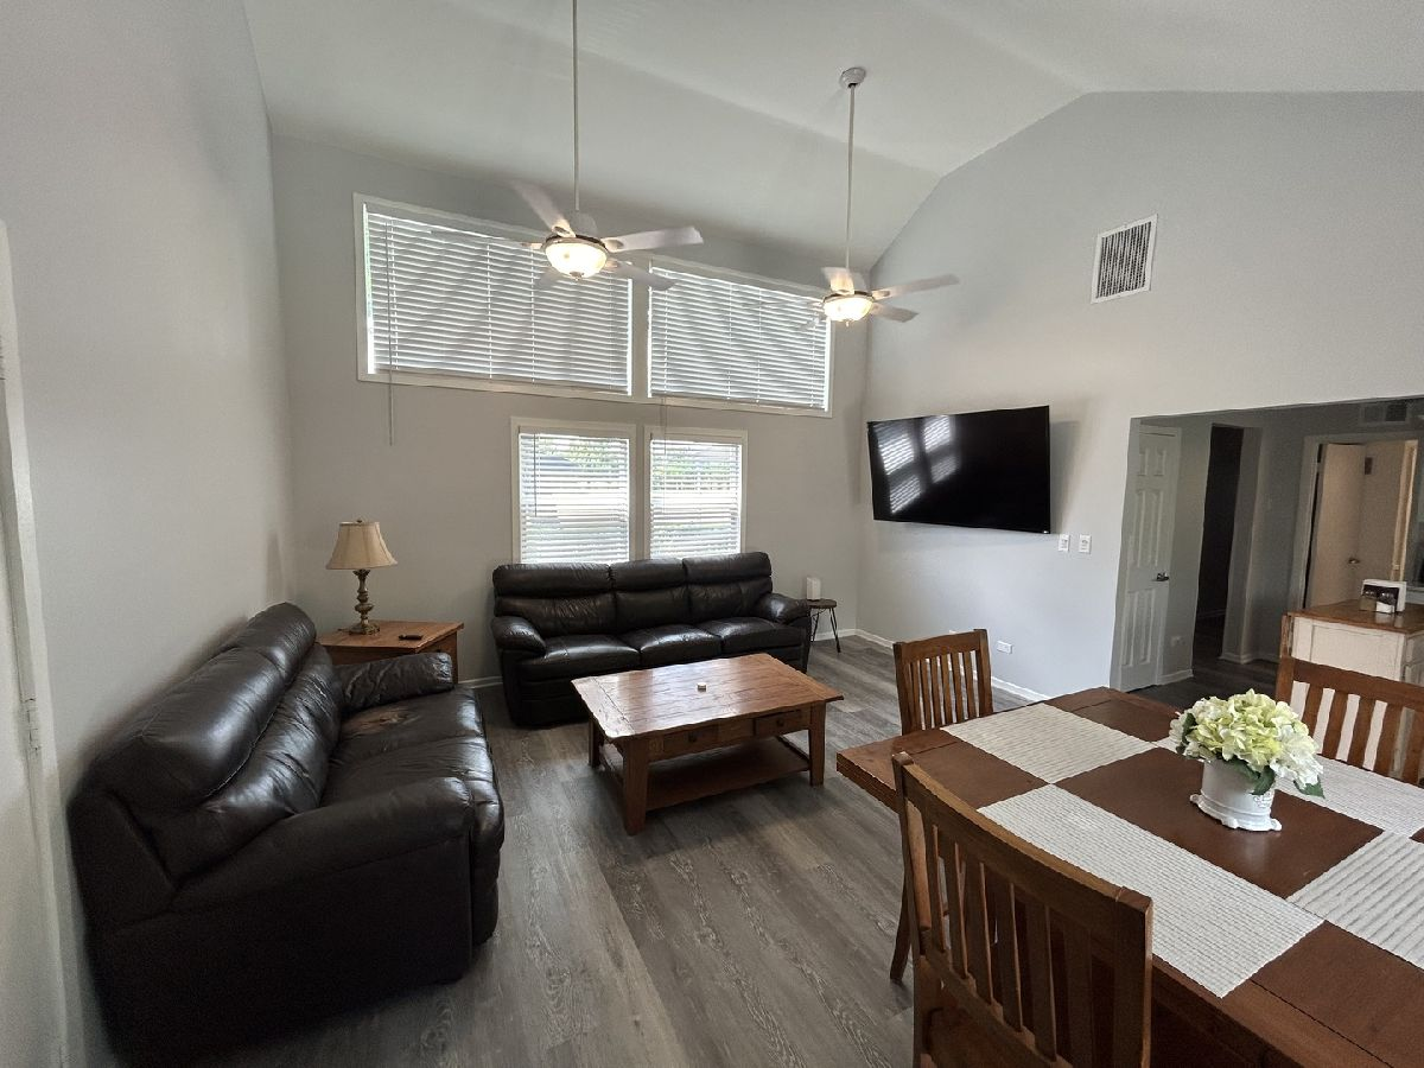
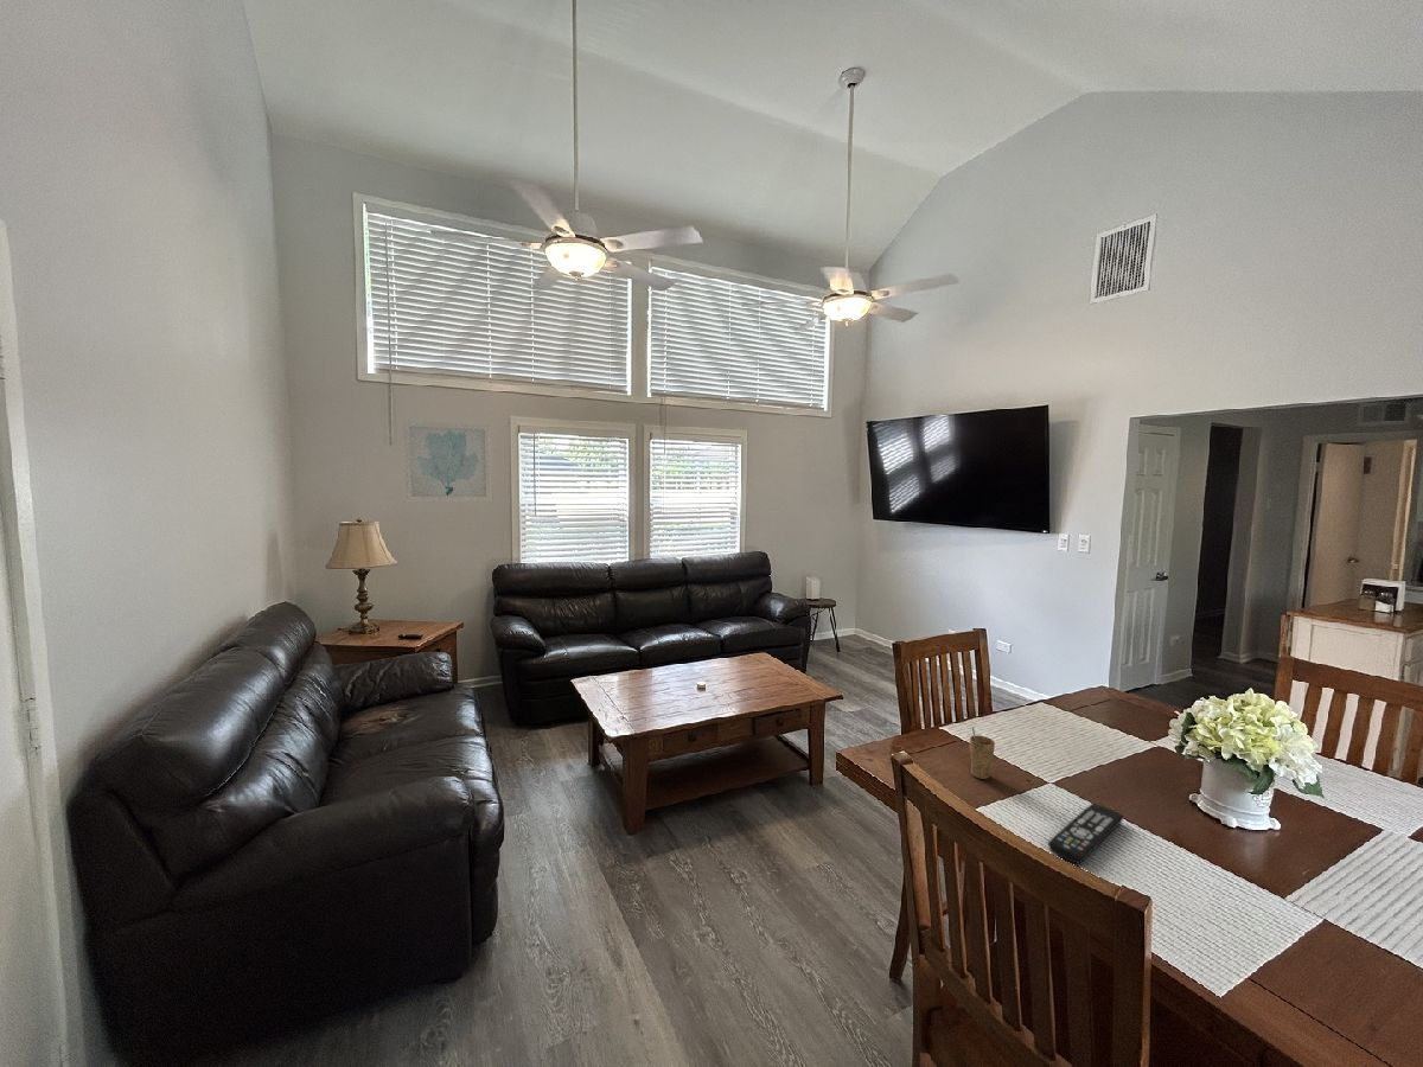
+ remote control [1047,803,1124,865]
+ wall art [402,420,493,504]
+ cup [969,727,996,780]
